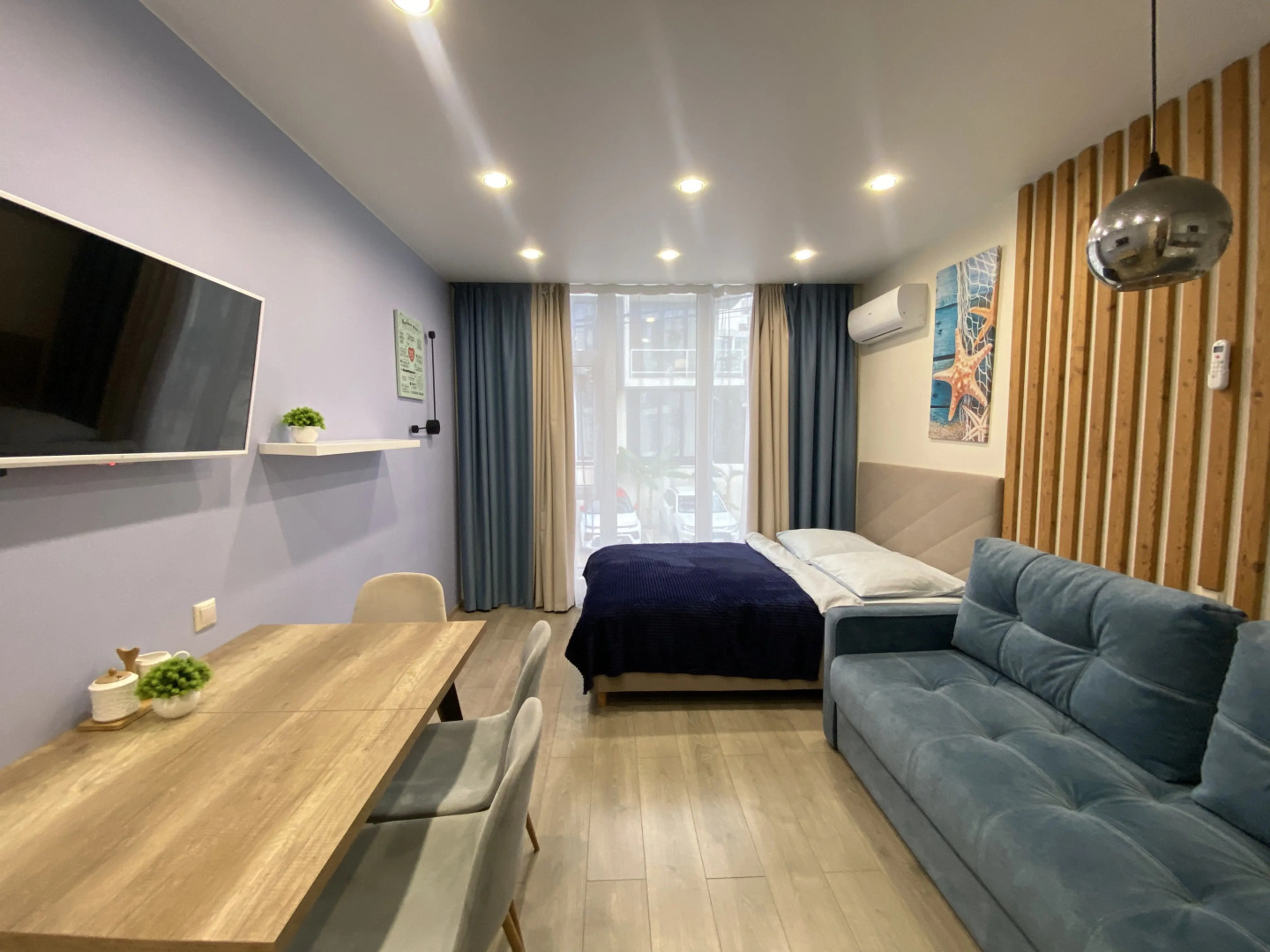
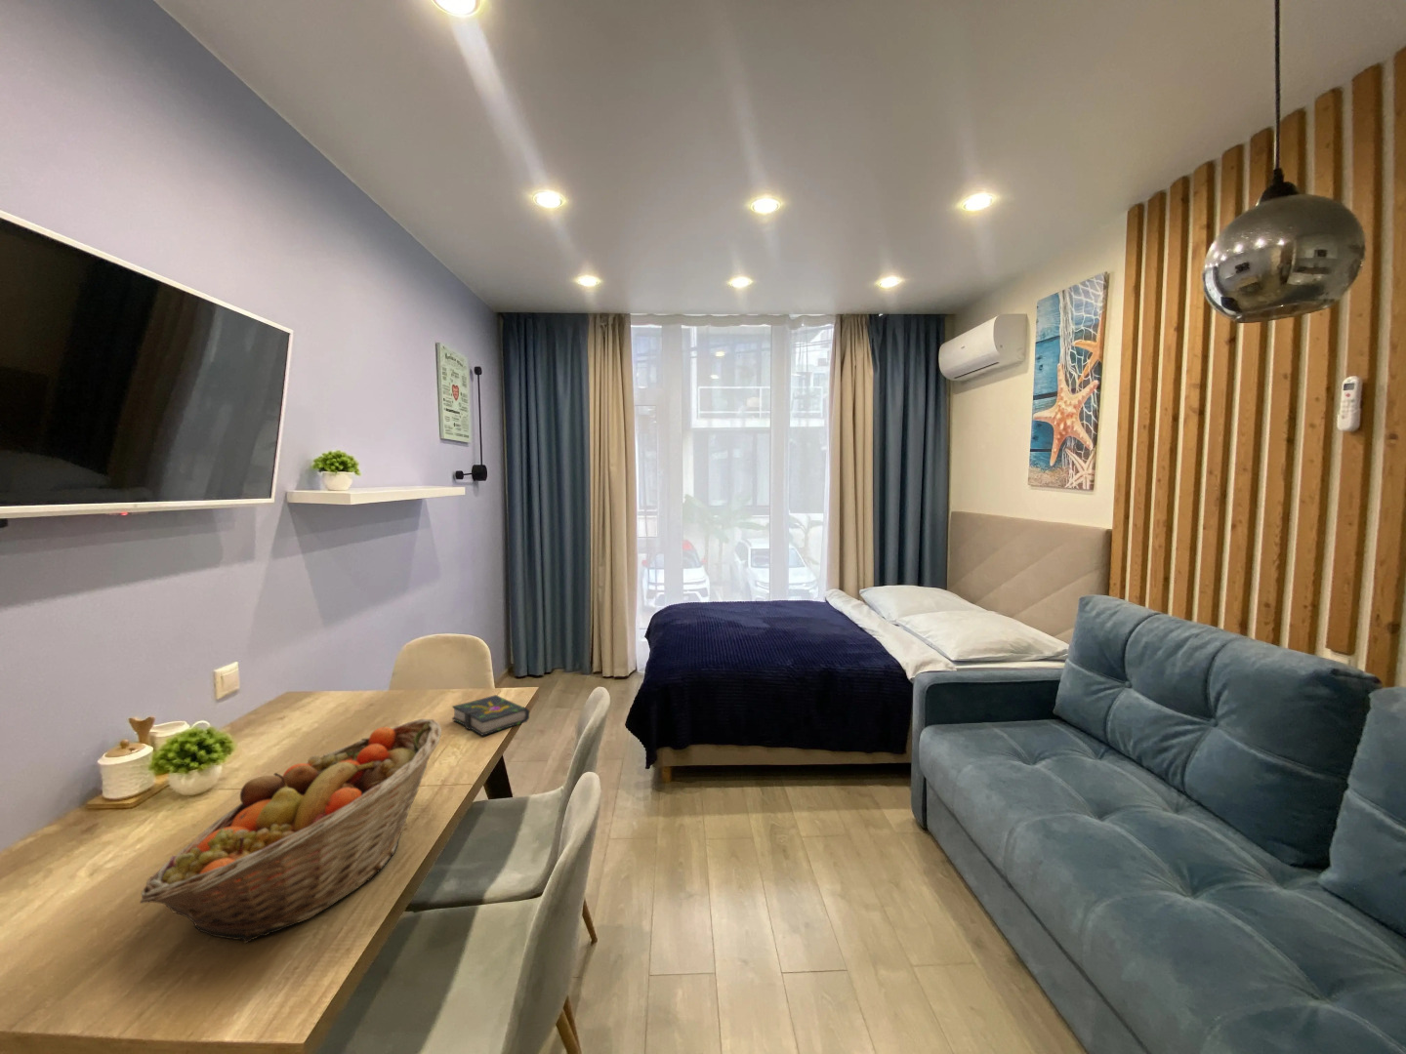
+ fruit basket [138,719,443,943]
+ book [451,694,530,737]
